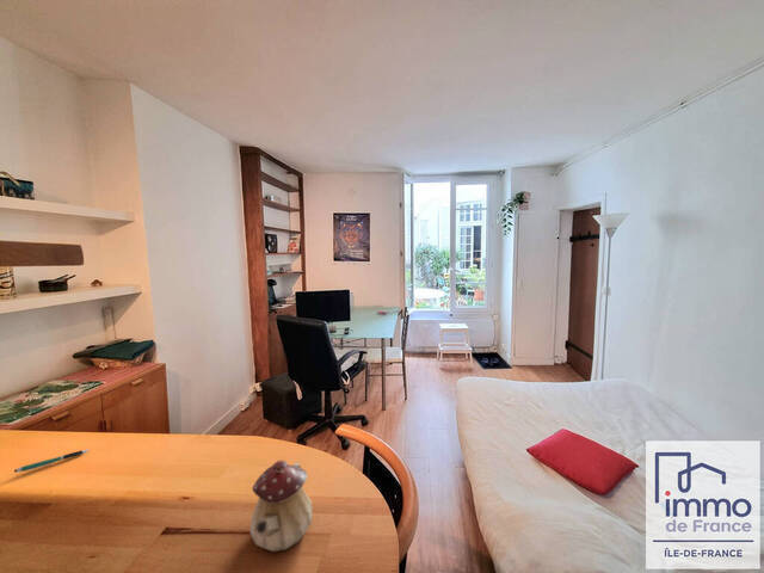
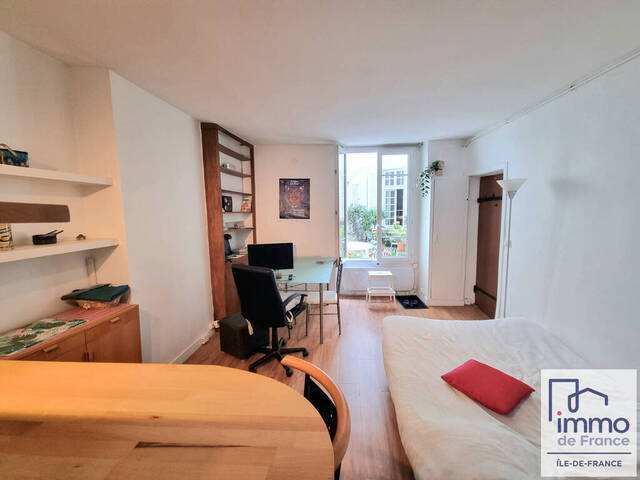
- teapot [249,460,314,553]
- pen [13,449,91,474]
